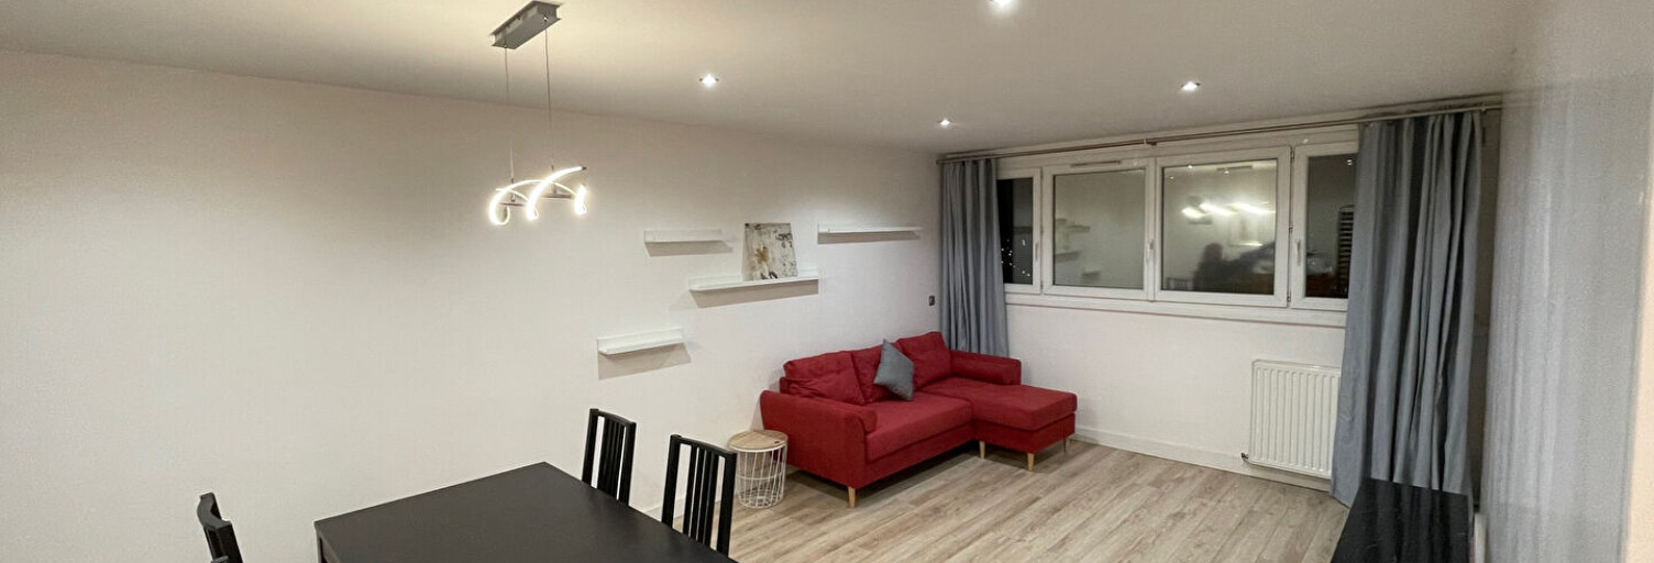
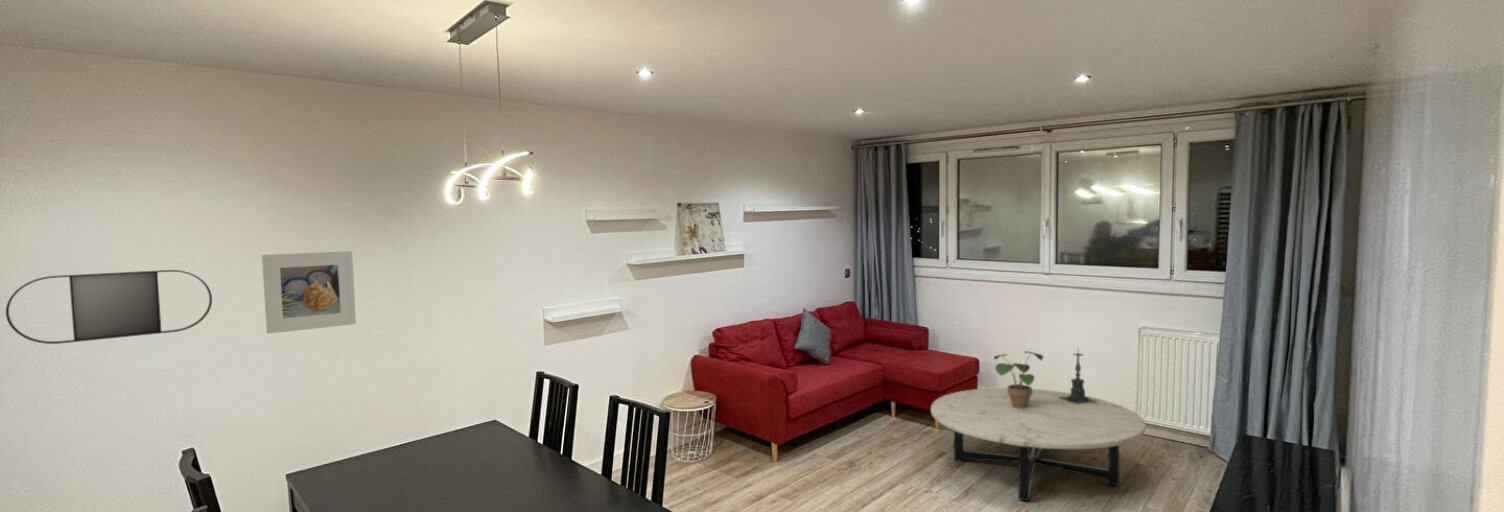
+ candle holder [1057,345,1097,404]
+ potted plant [993,350,1044,409]
+ coffee table [930,387,1147,502]
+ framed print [261,250,357,335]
+ home mirror [5,269,213,345]
